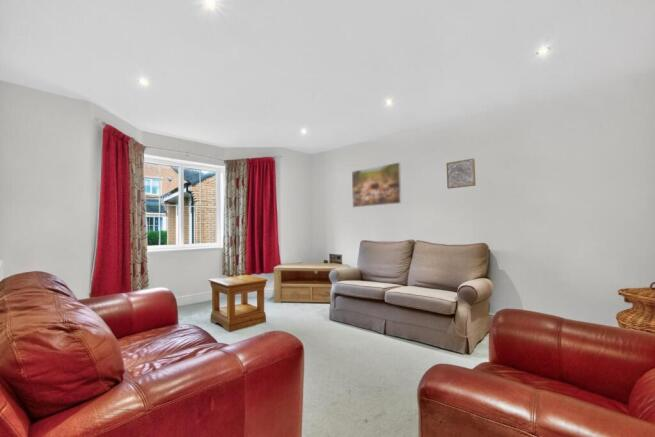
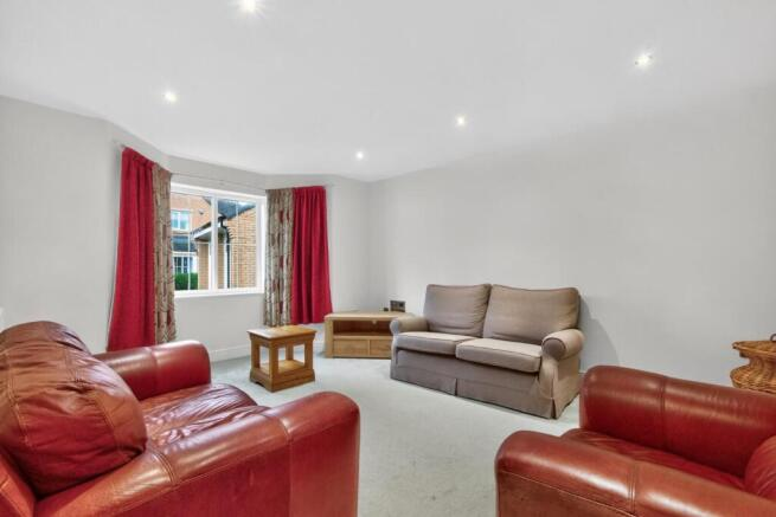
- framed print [351,161,403,208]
- wall art [445,158,477,190]
